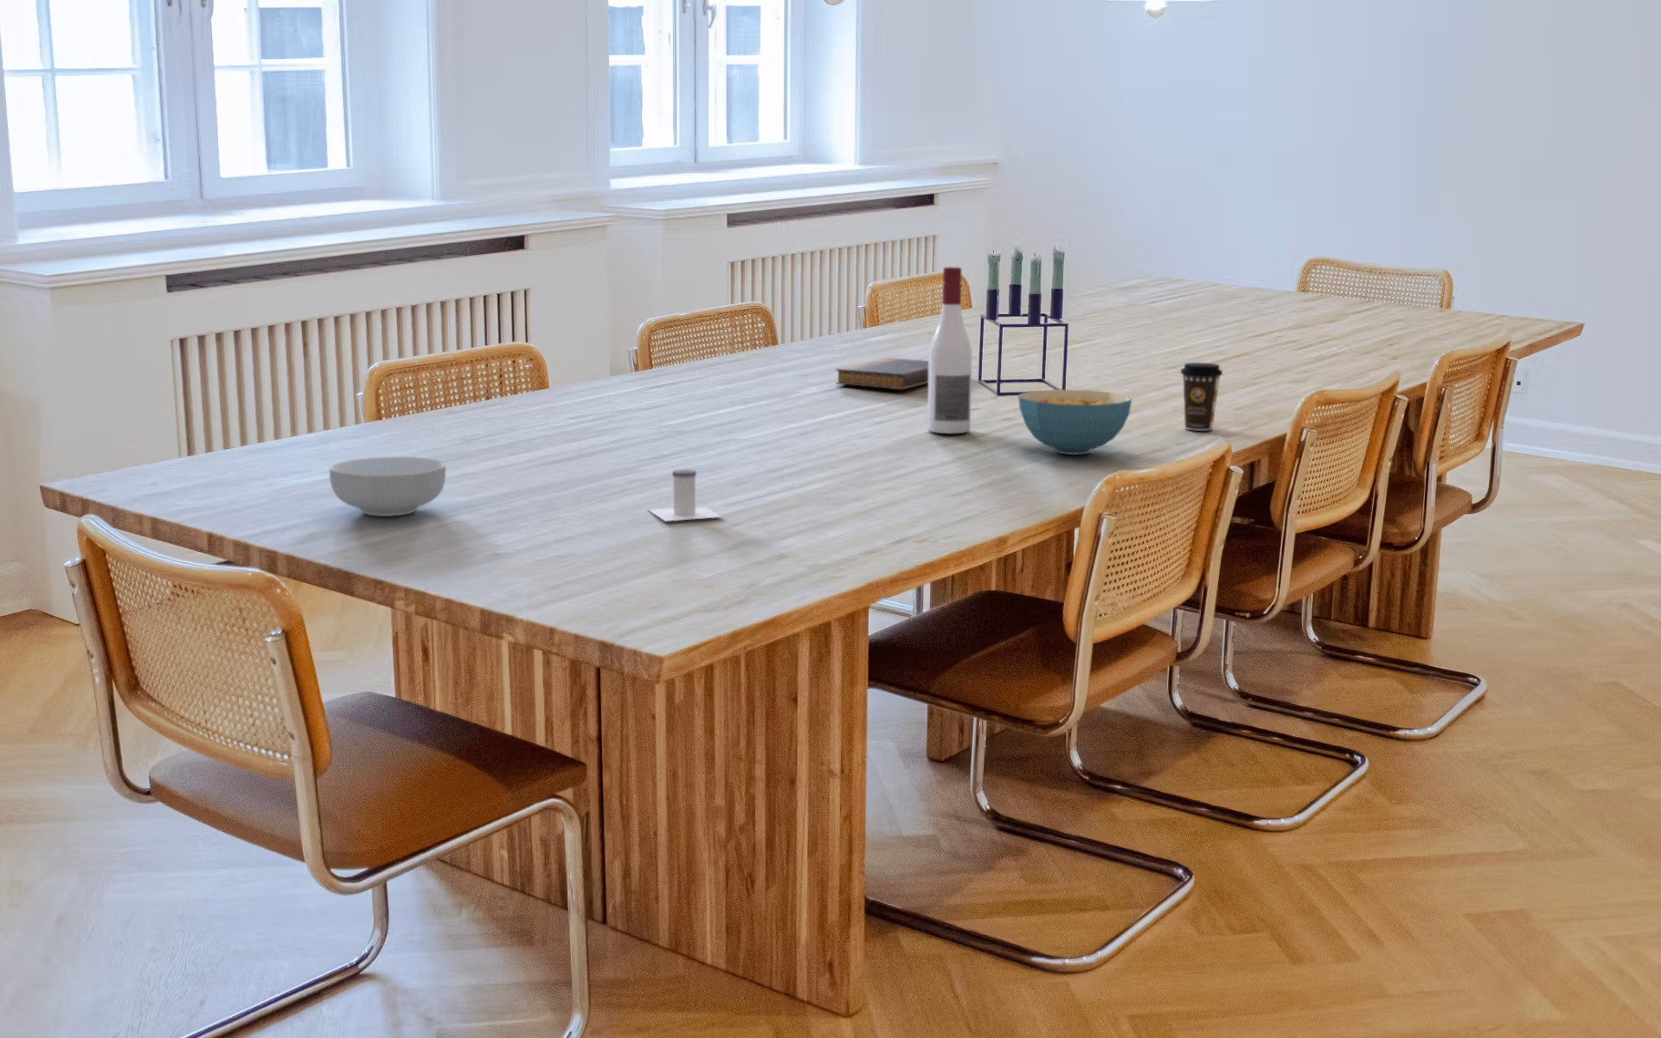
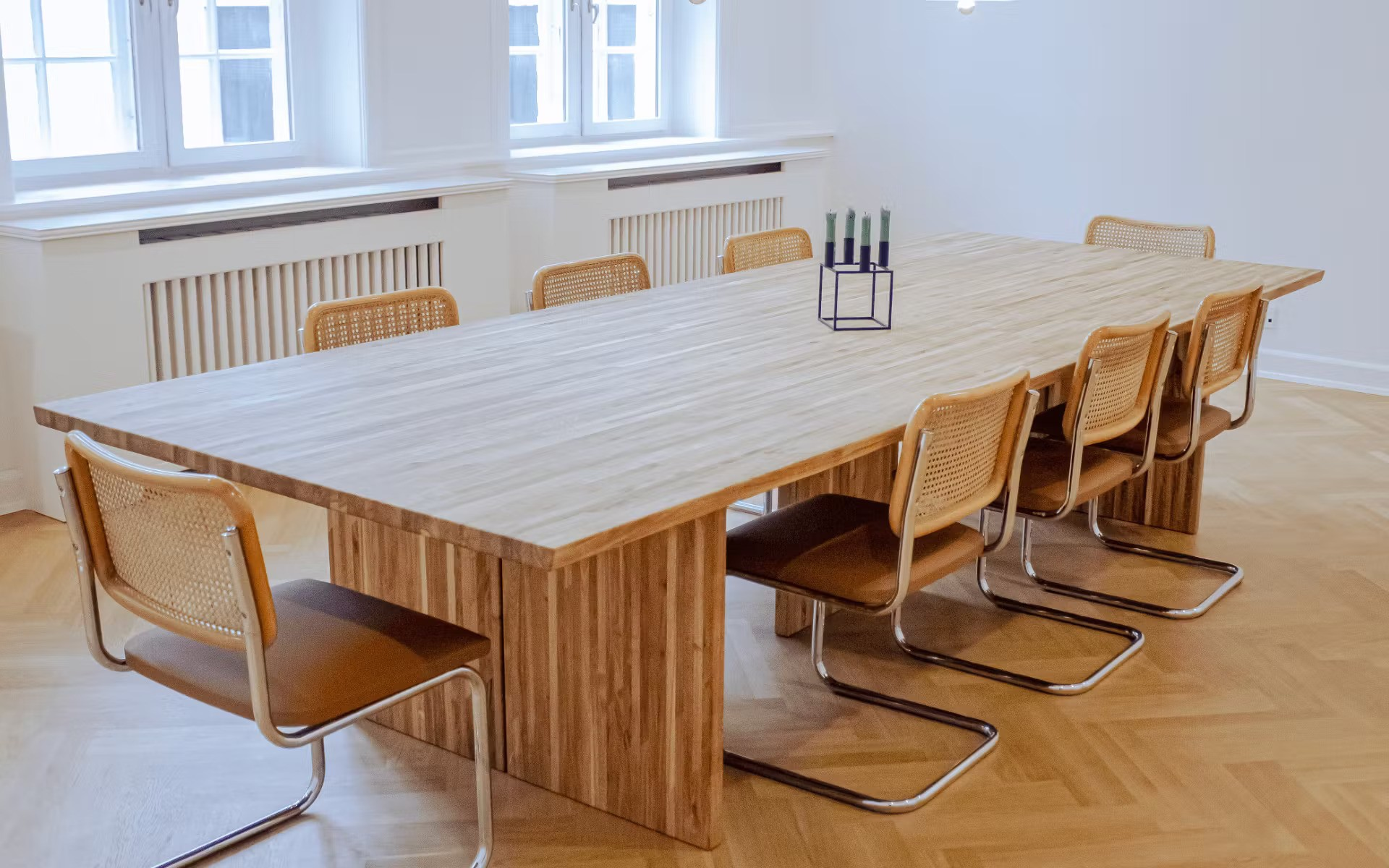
- cereal bowl [1018,389,1132,456]
- cereal bowl [329,456,446,518]
- coffee cup [1180,361,1223,432]
- salt shaker [647,468,723,521]
- book [835,358,928,390]
- alcohol [927,267,973,434]
